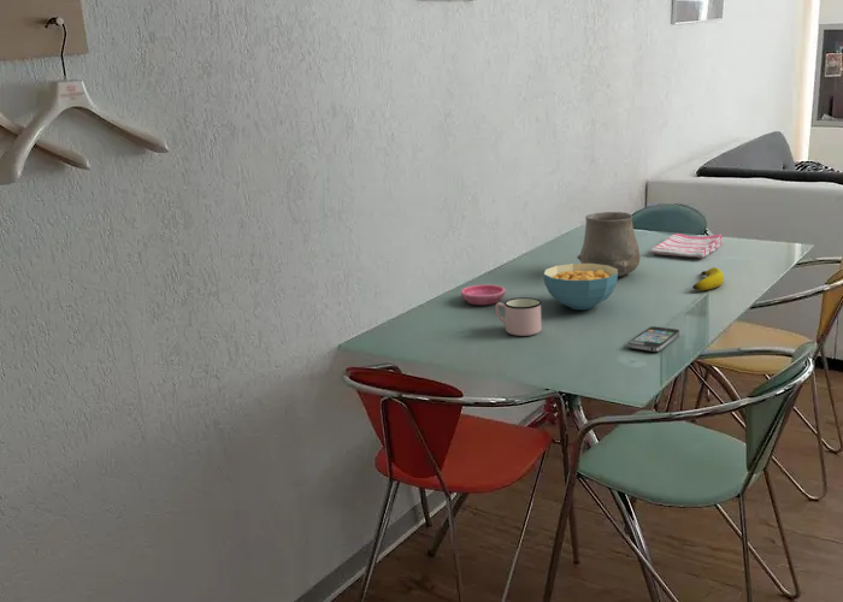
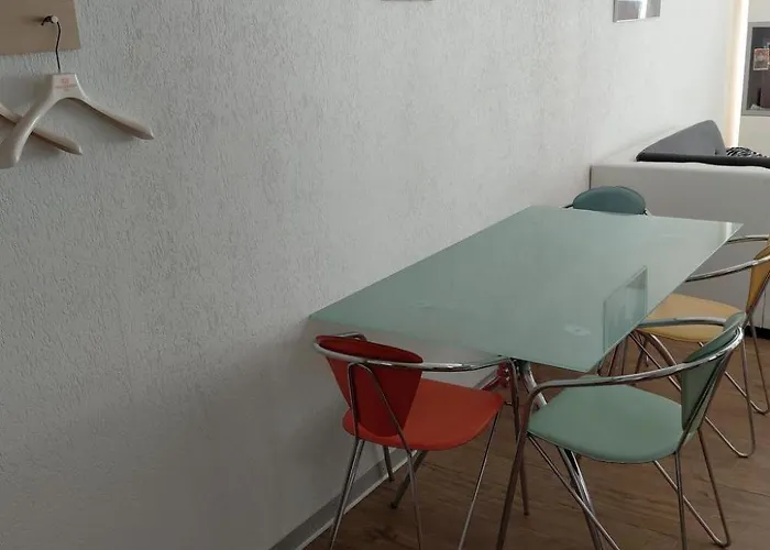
- cereal bowl [542,262,619,311]
- smartphone [627,325,682,353]
- dish towel [650,232,723,259]
- saucer [460,283,507,306]
- mug [495,296,543,337]
- ceramic cup [576,211,642,278]
- banana [691,266,725,291]
